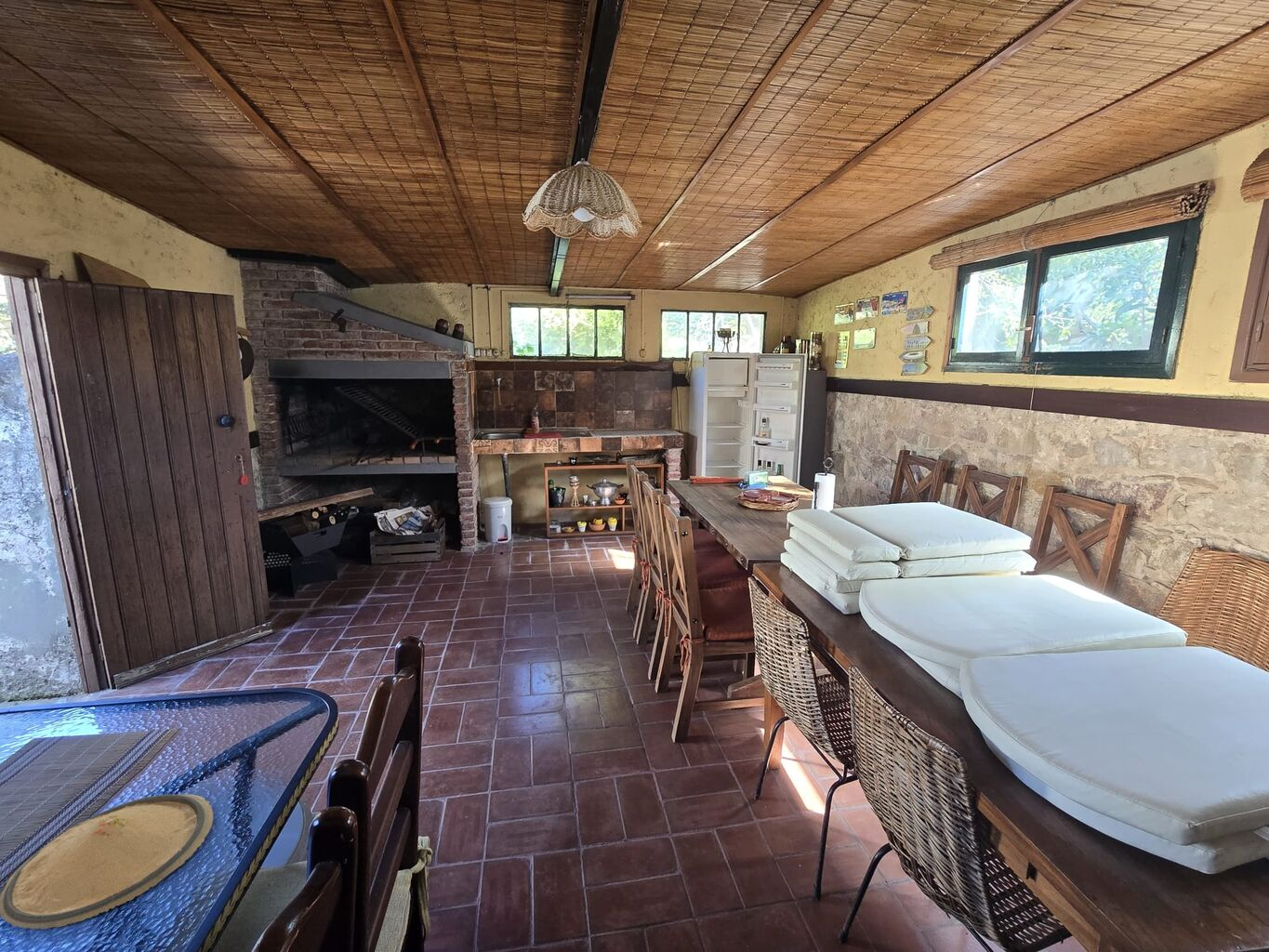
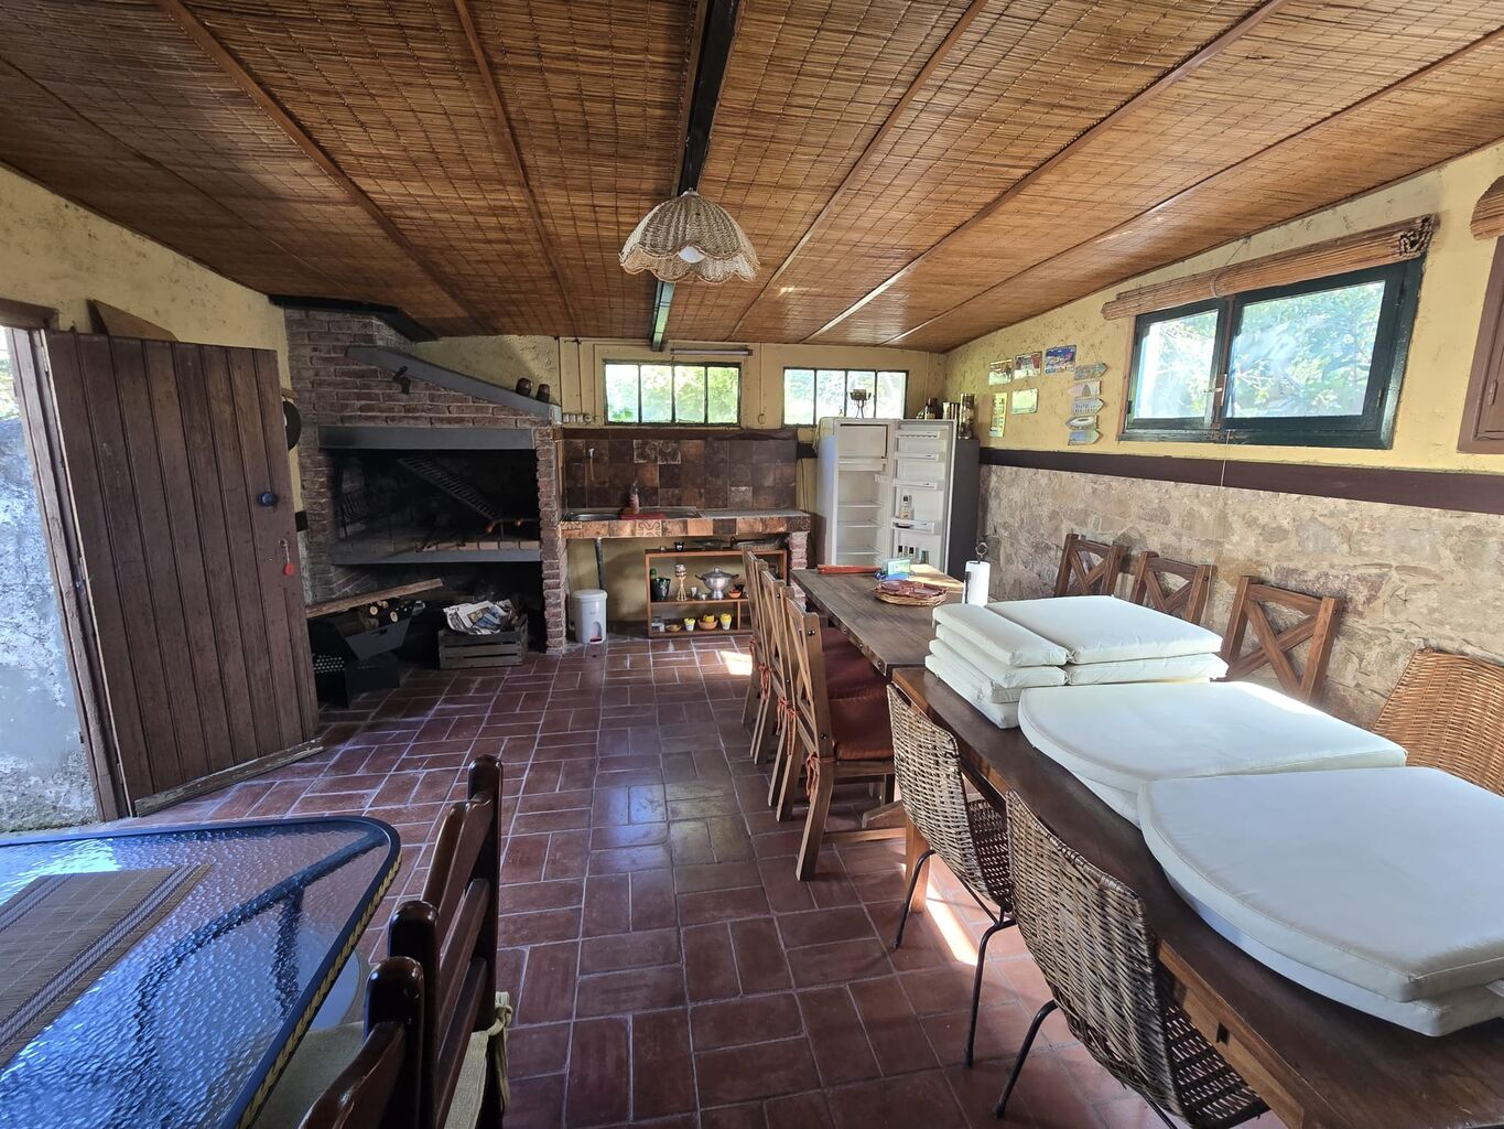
- plate [0,793,215,930]
